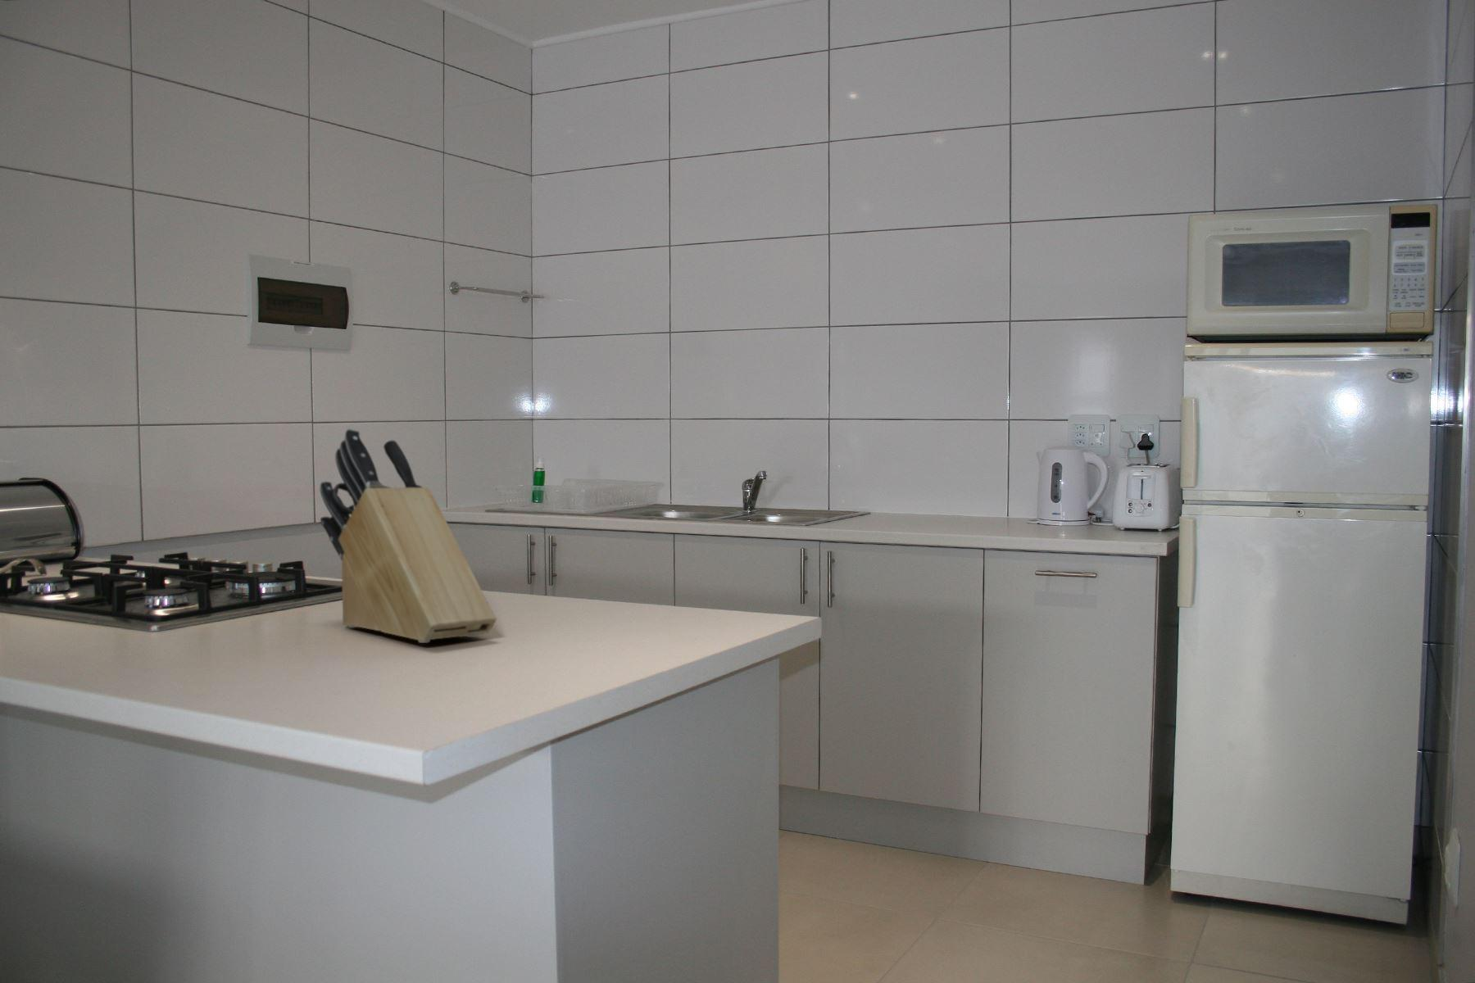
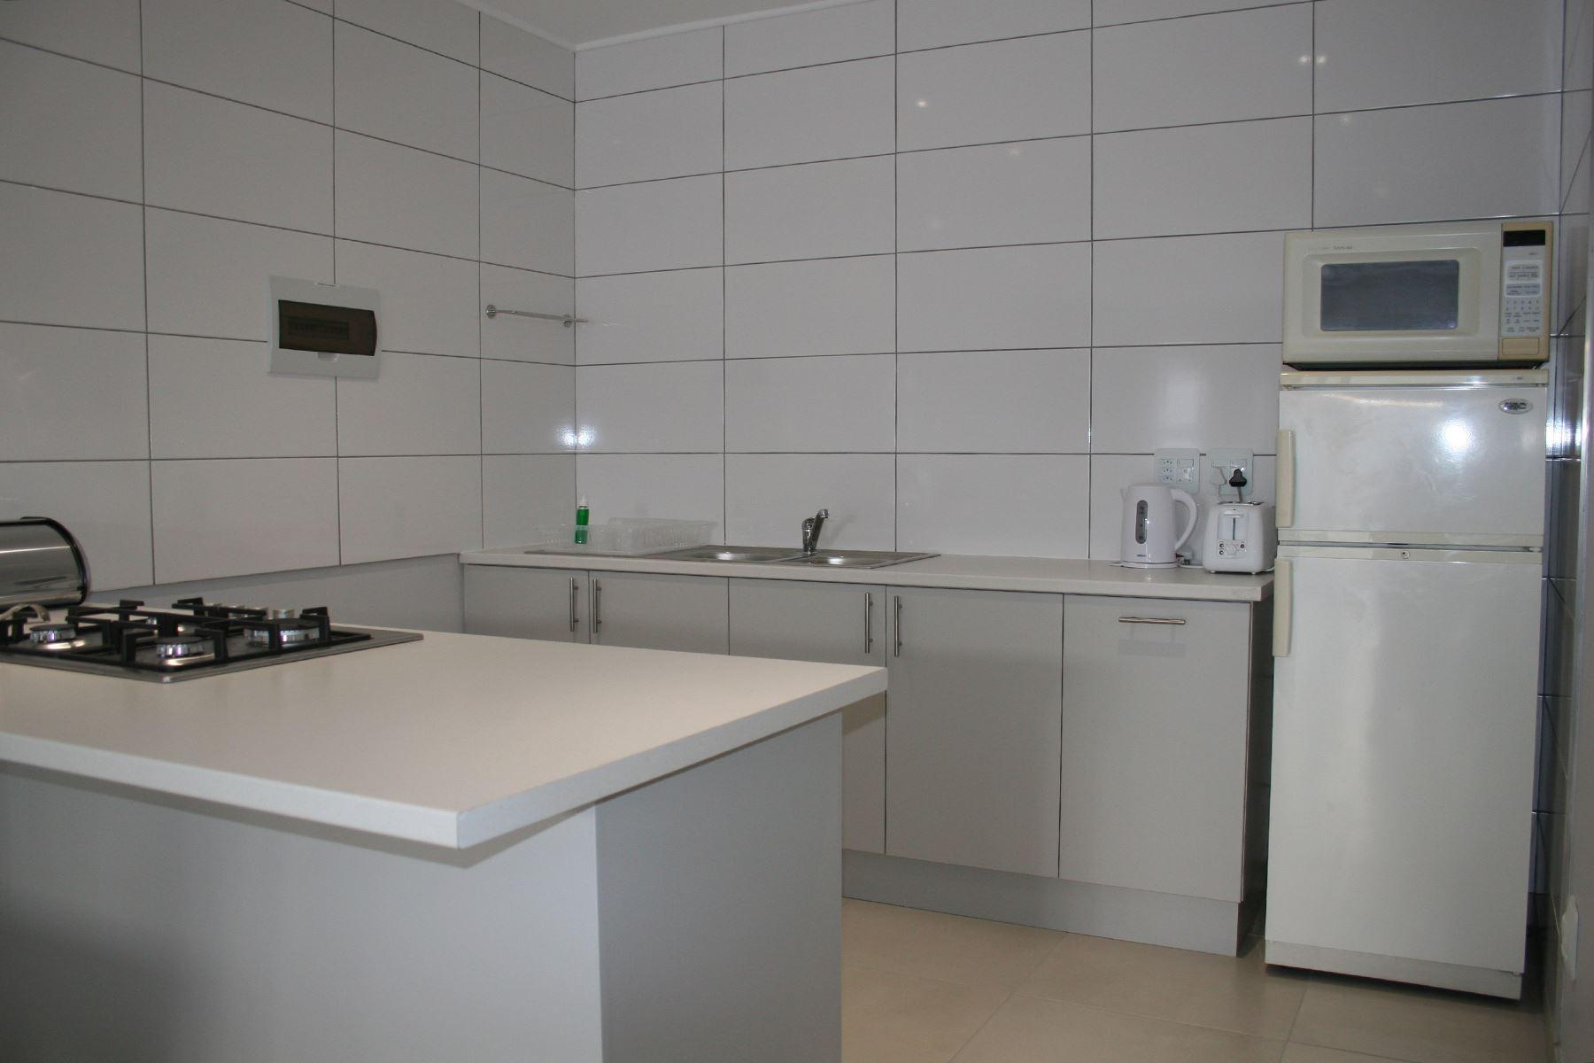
- knife block [319,428,497,644]
